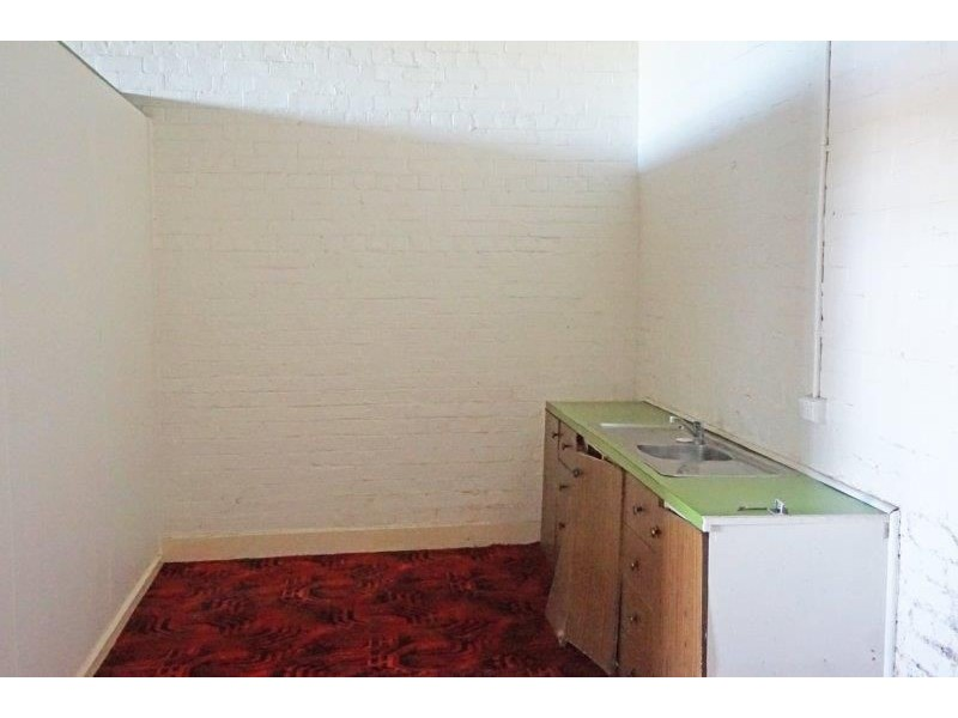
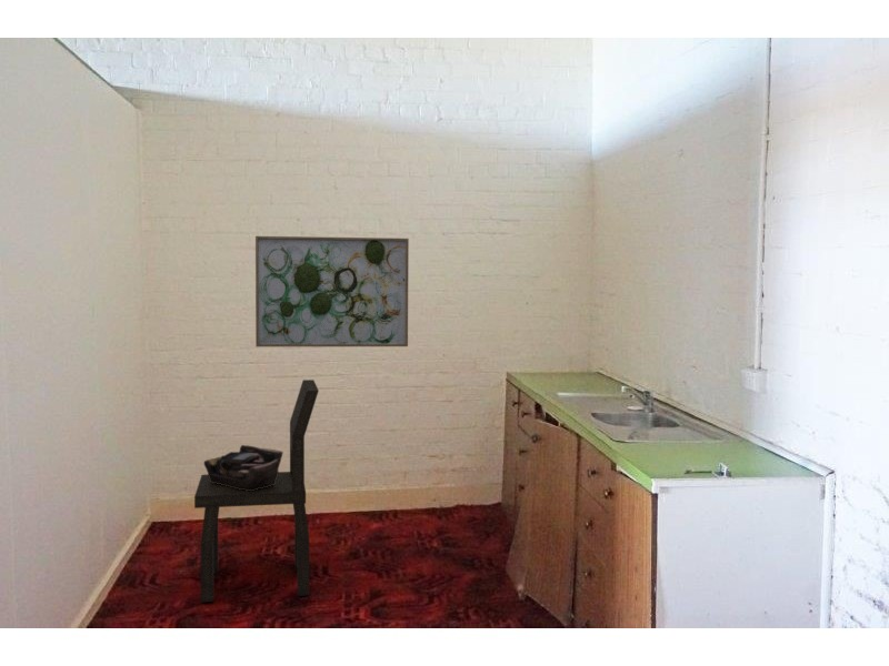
+ dining chair [193,379,320,603]
+ tote bag [203,444,284,491]
+ wall art [254,235,410,347]
